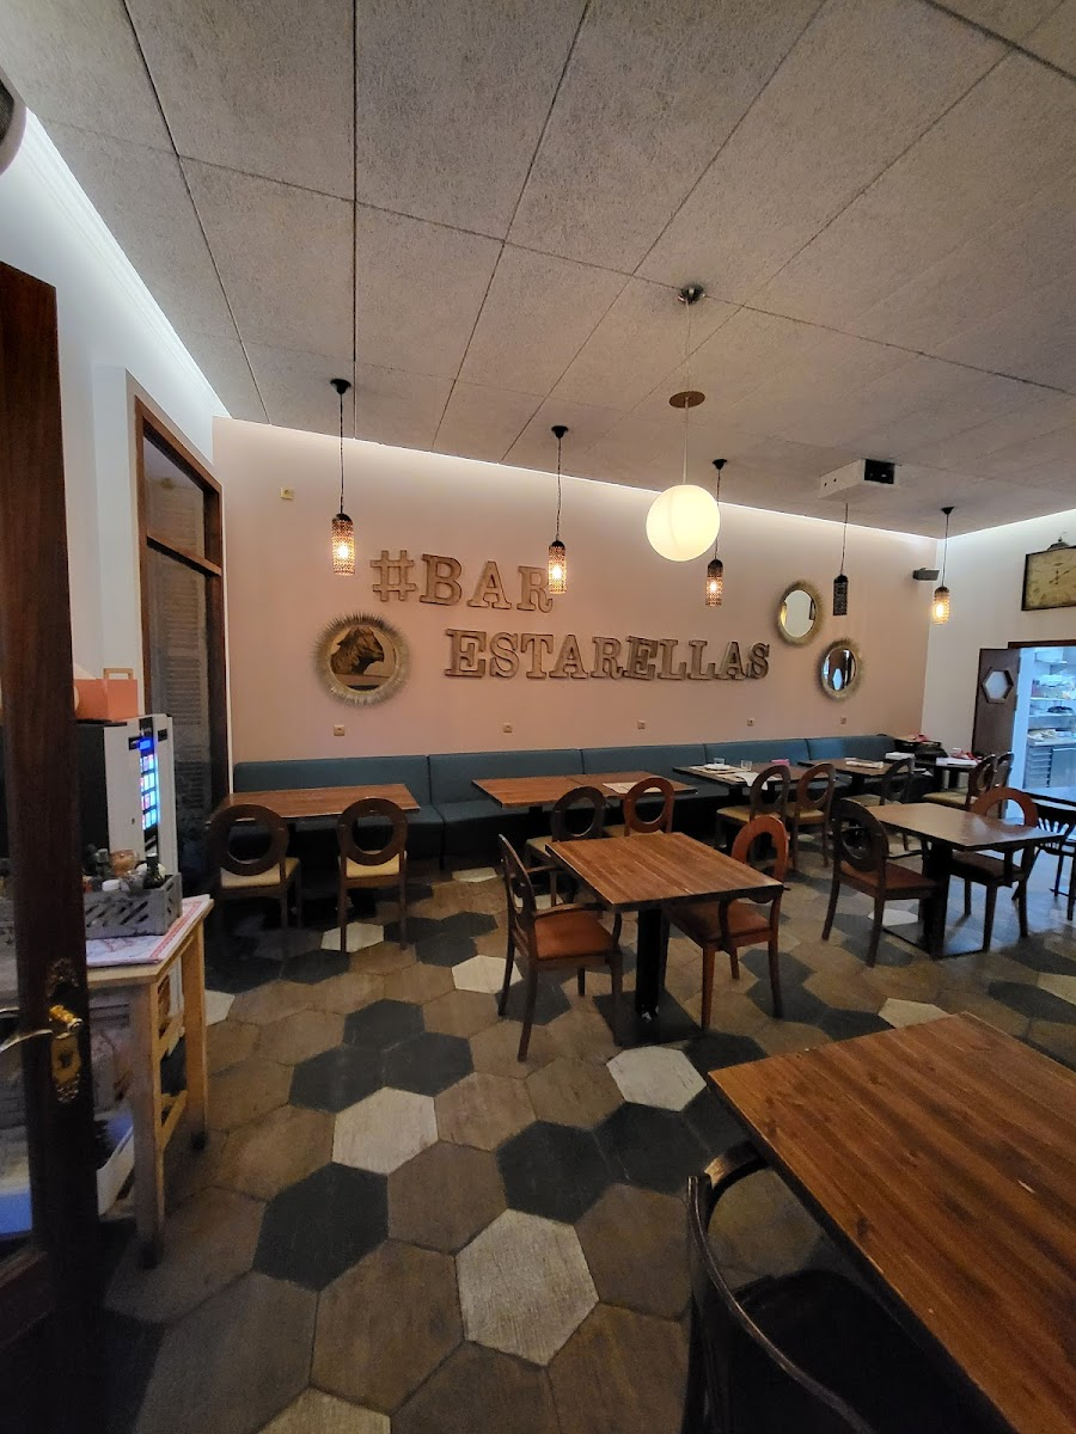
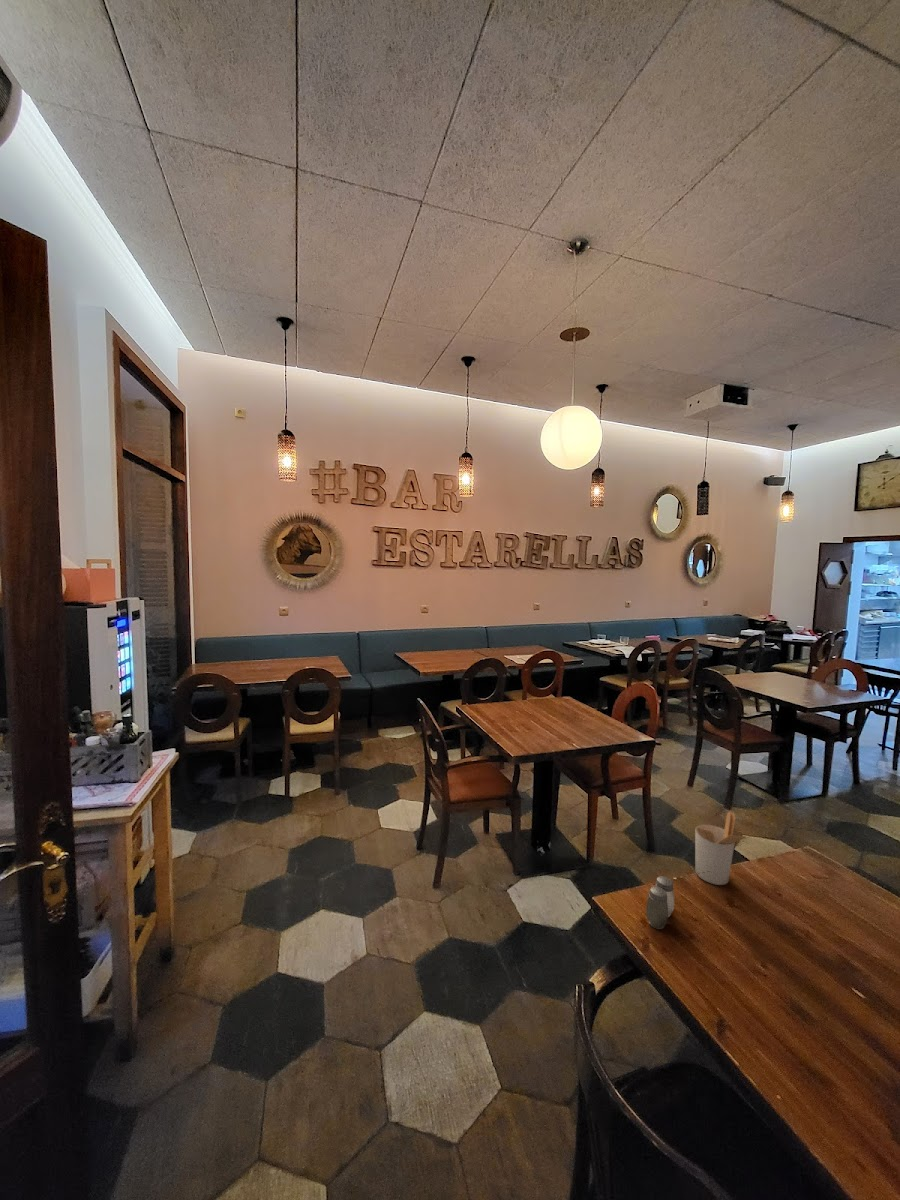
+ salt and pepper shaker [645,875,675,930]
+ utensil holder [694,810,756,886]
